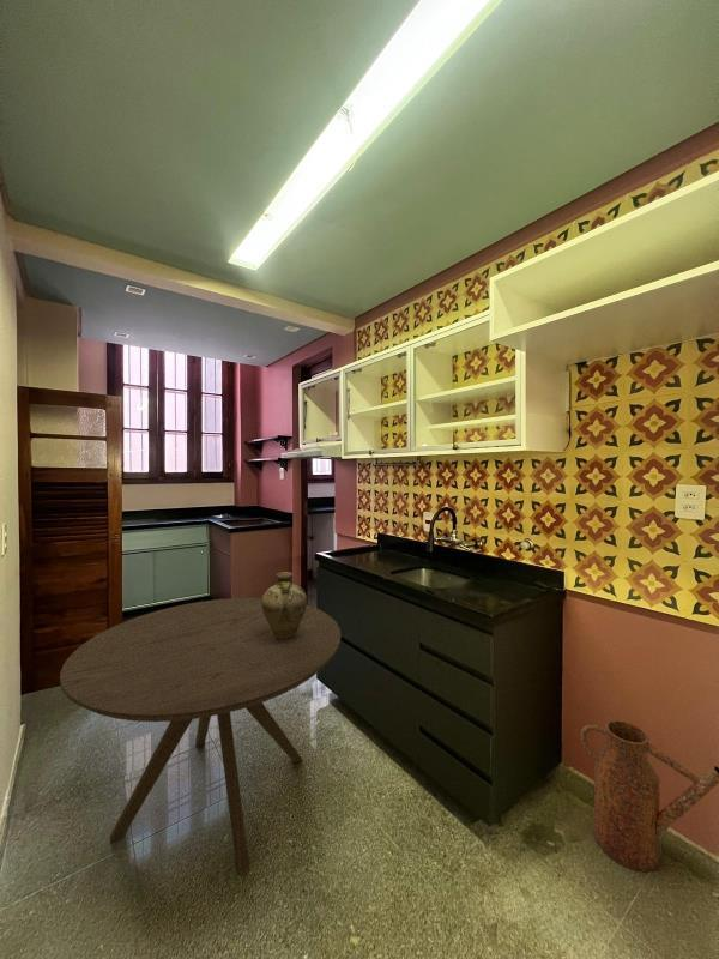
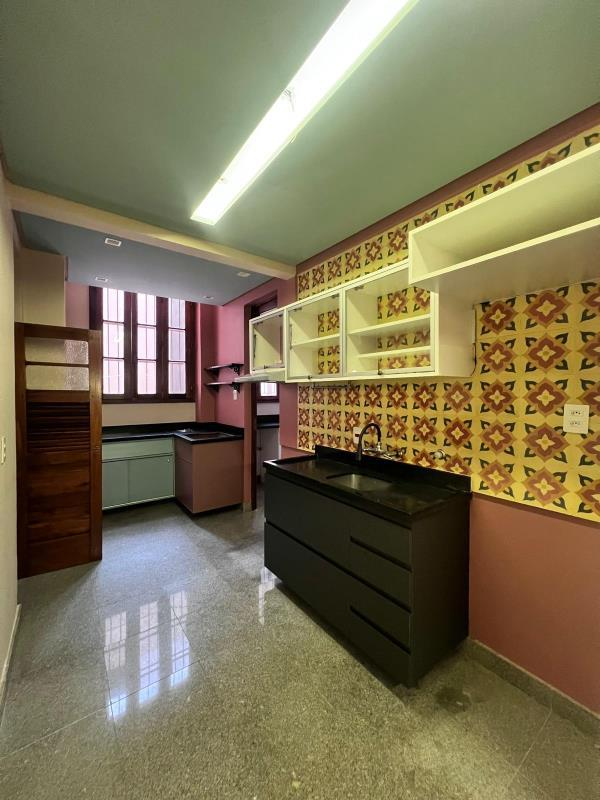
- jug [261,571,308,639]
- dining table [59,597,342,875]
- watering can [579,719,719,873]
